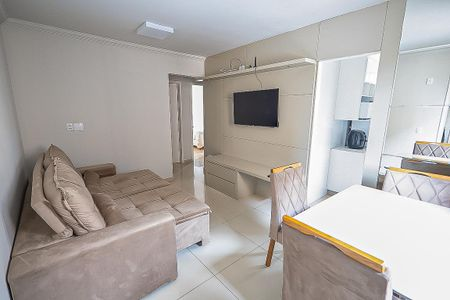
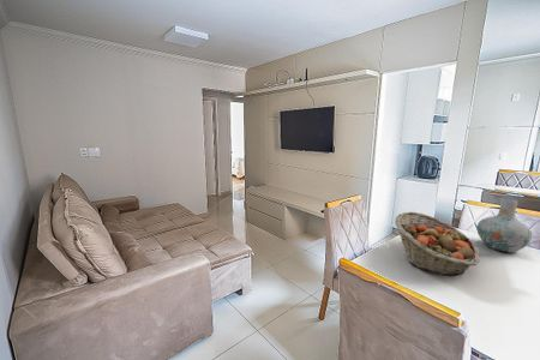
+ fruit basket [394,211,480,276]
+ vase [476,198,533,253]
